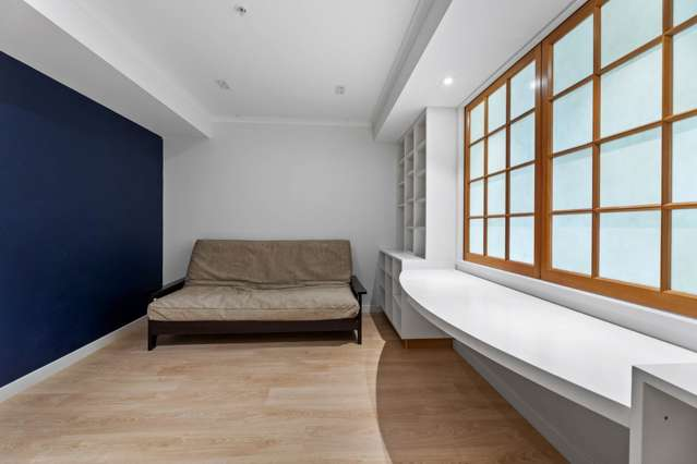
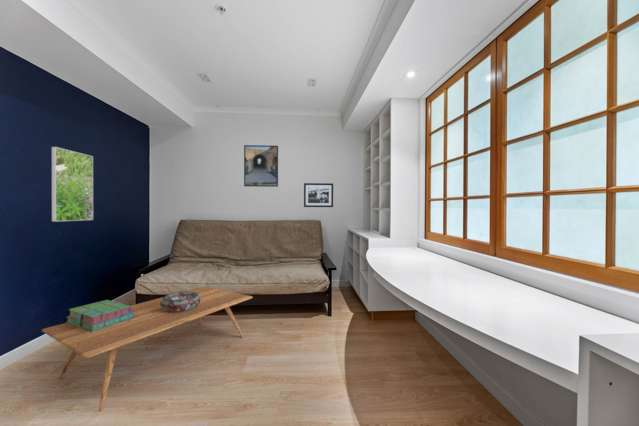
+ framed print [51,146,94,222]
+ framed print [243,144,279,188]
+ decorative bowl [160,290,200,312]
+ picture frame [303,182,334,208]
+ coffee table [41,285,254,412]
+ stack of books [65,299,134,331]
